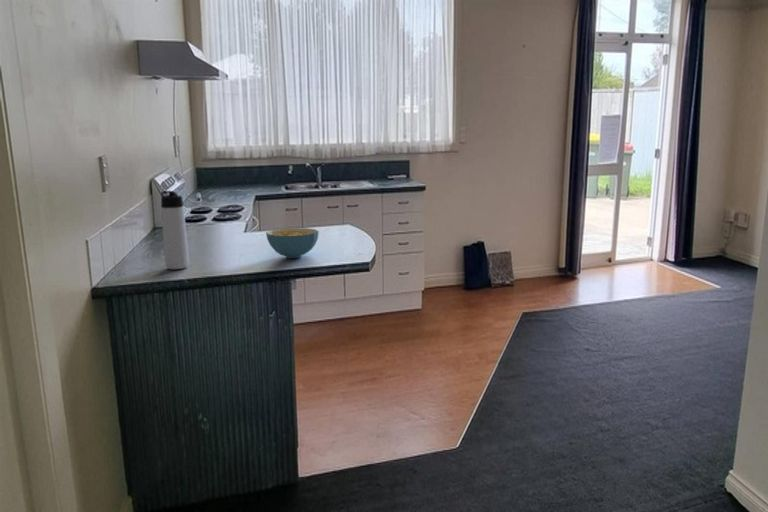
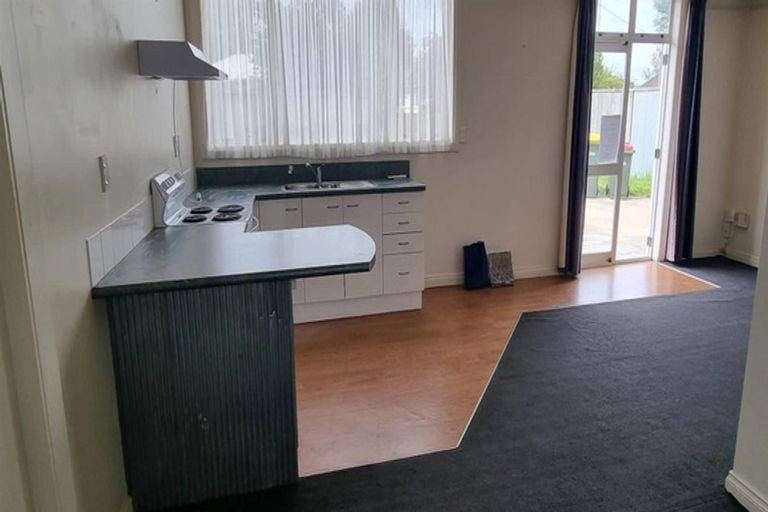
- cereal bowl [265,227,320,259]
- thermos bottle [160,190,190,270]
